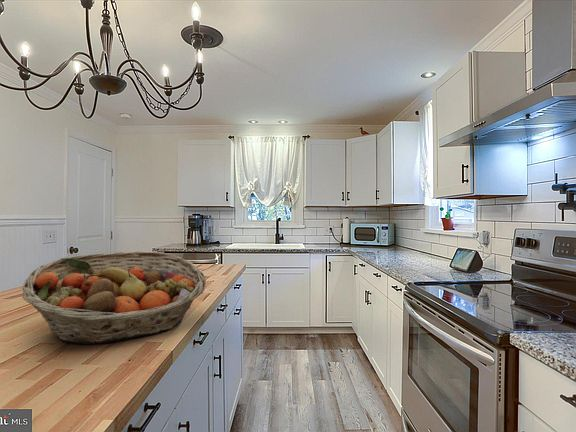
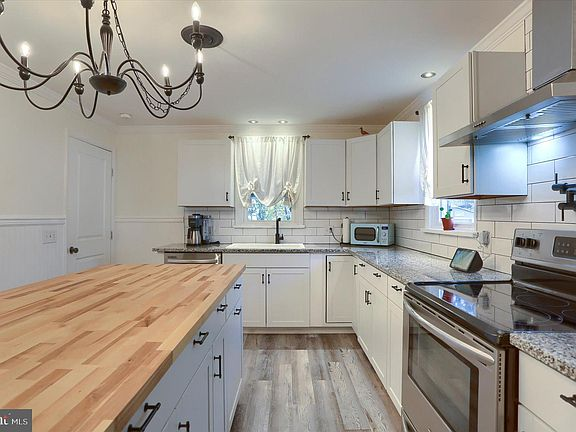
- fruit basket [21,251,207,345]
